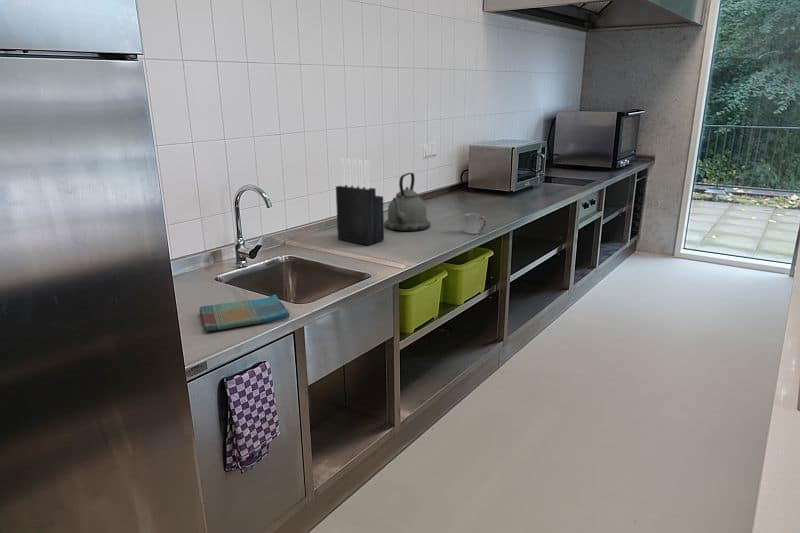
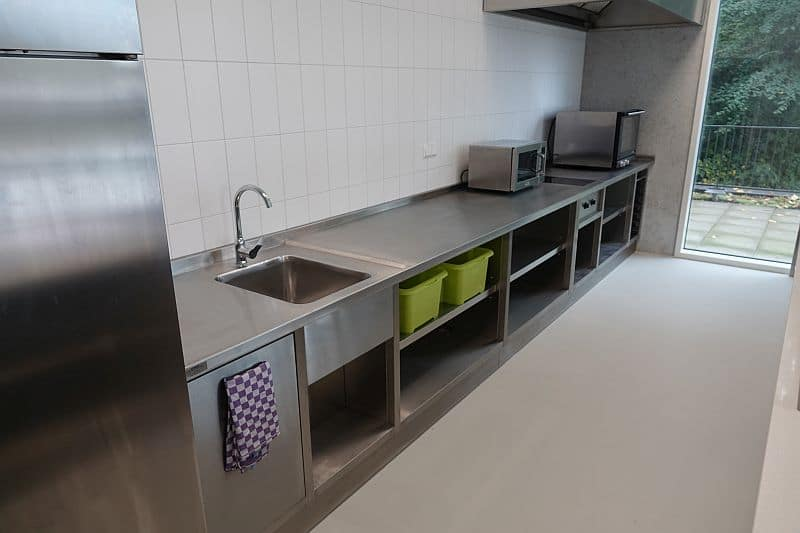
- dish towel [199,294,290,333]
- knife block [335,157,385,246]
- kettle [384,172,431,232]
- cup [464,212,488,235]
